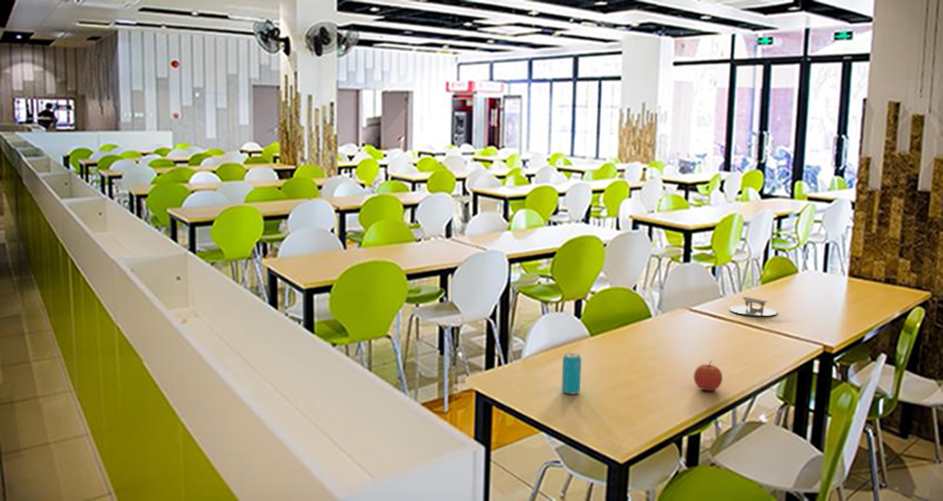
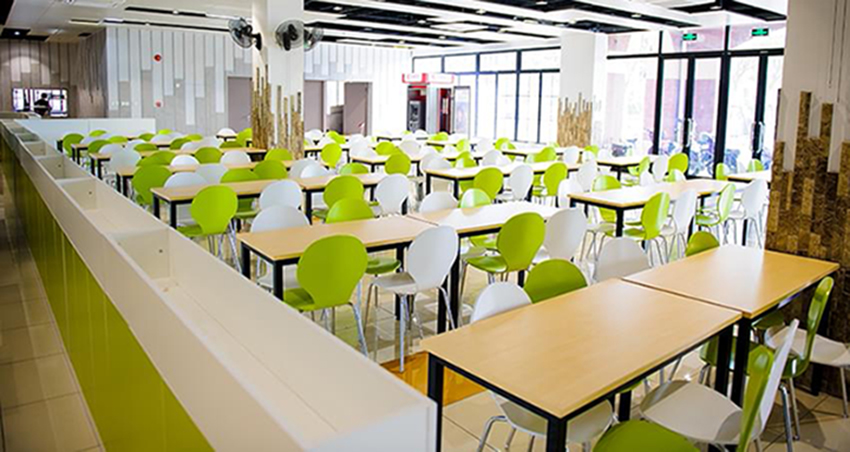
- apple [692,359,723,392]
- napkin holder [728,296,778,317]
- beverage can [560,351,582,395]
